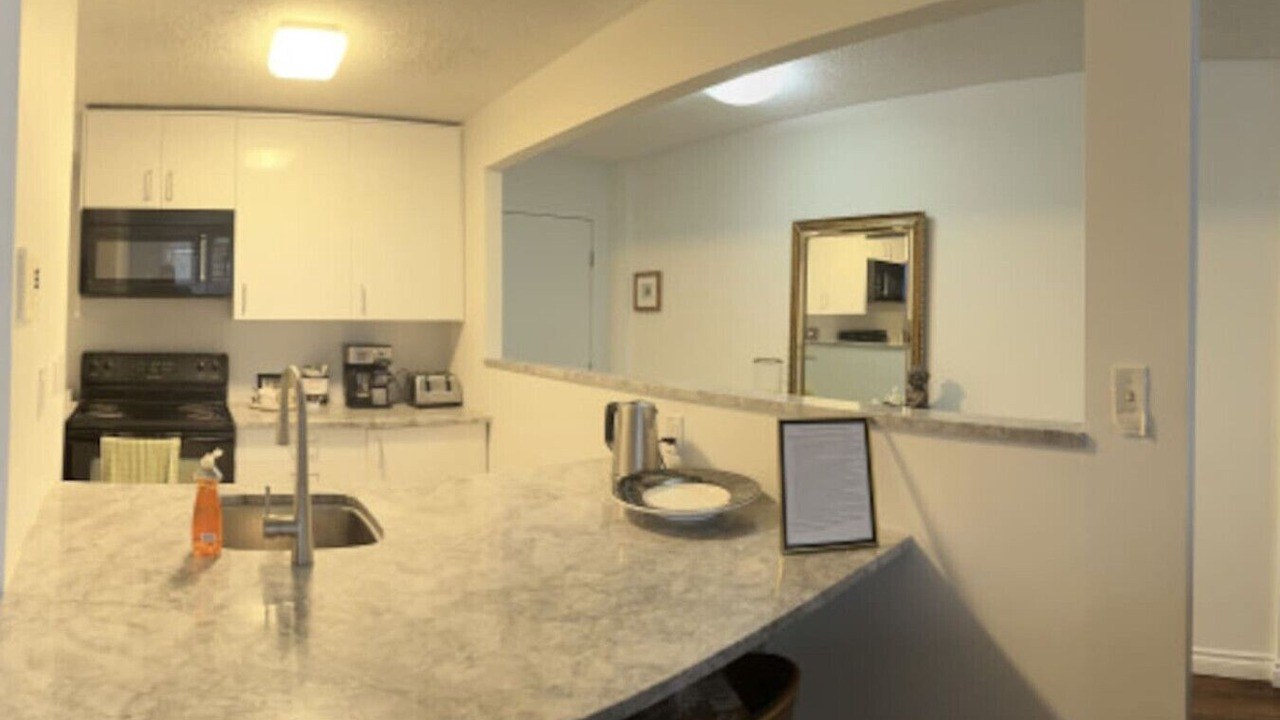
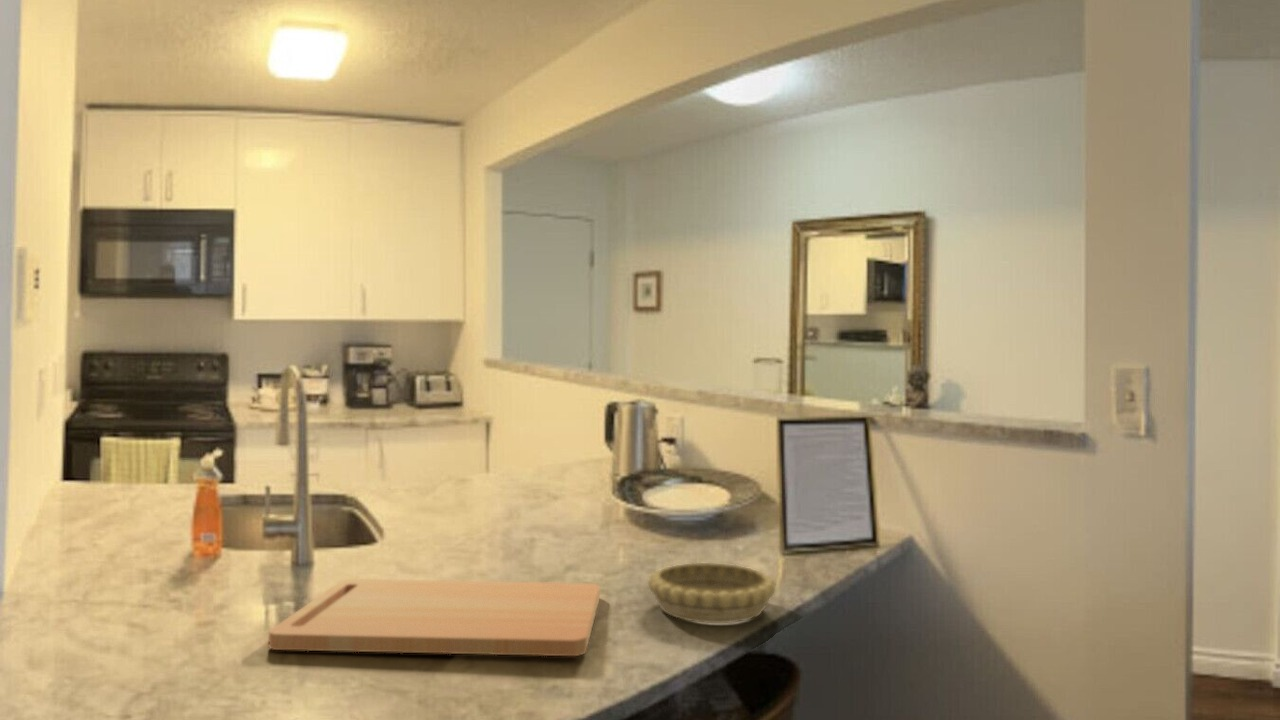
+ decorative bowl [647,562,777,624]
+ cutting board [268,578,601,657]
